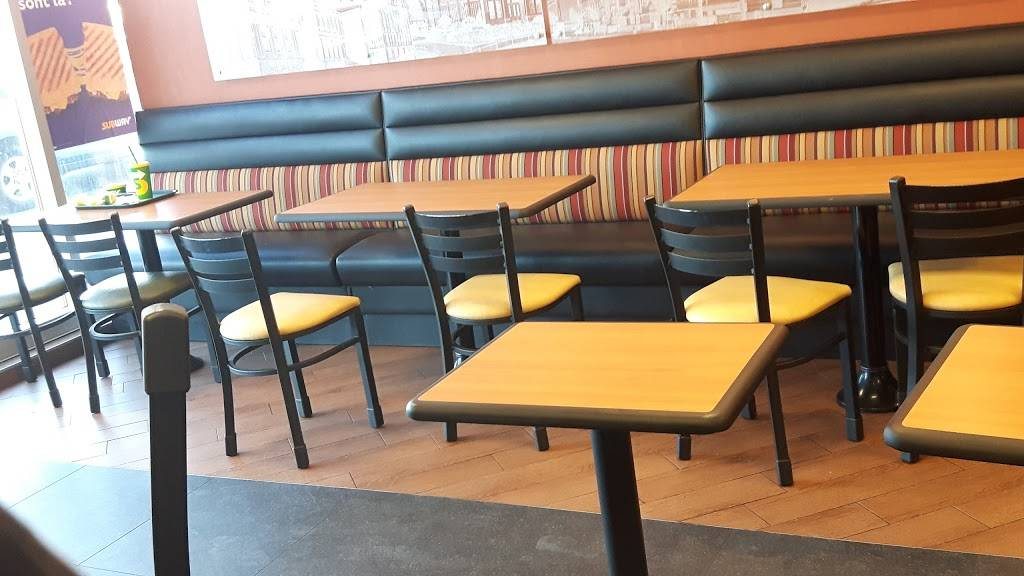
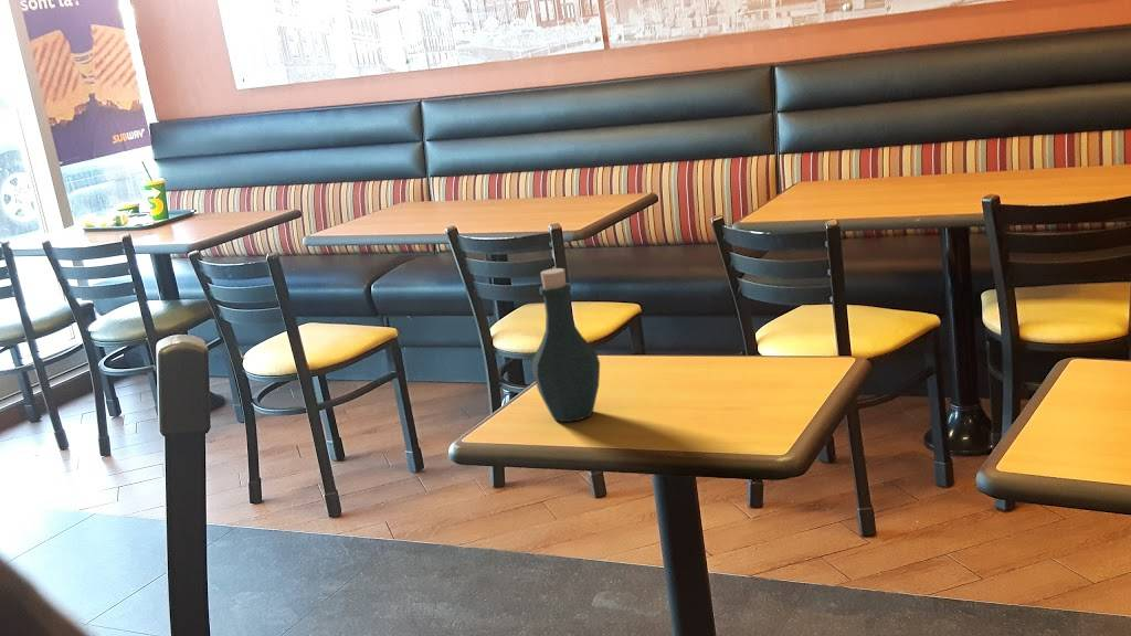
+ bottle [531,267,601,423]
